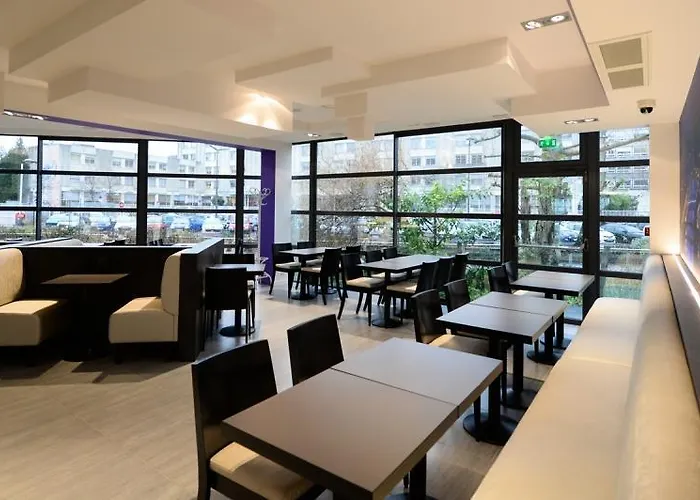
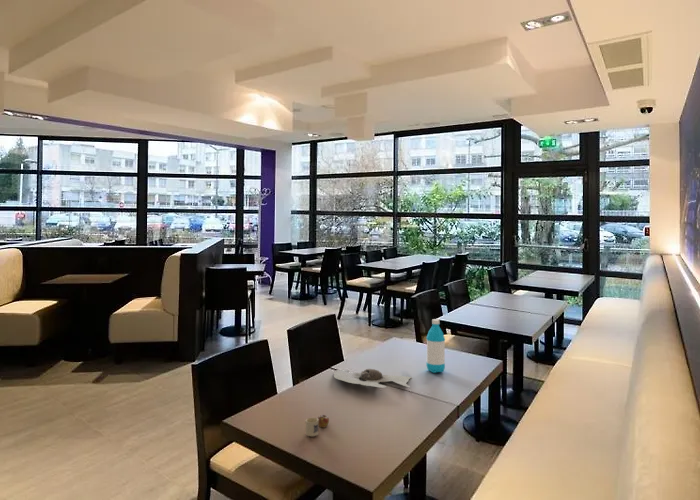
+ mug [304,414,330,437]
+ water bottle [425,318,446,374]
+ candle [333,368,413,389]
